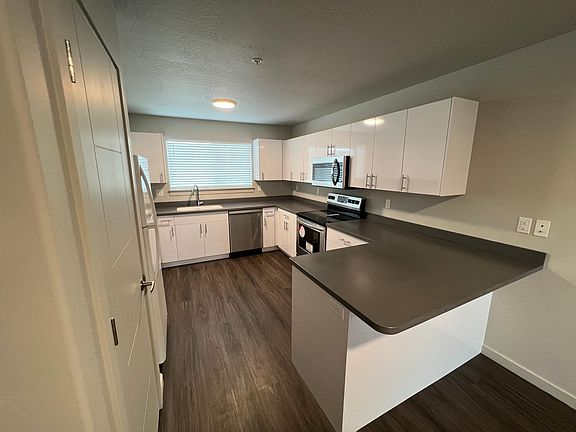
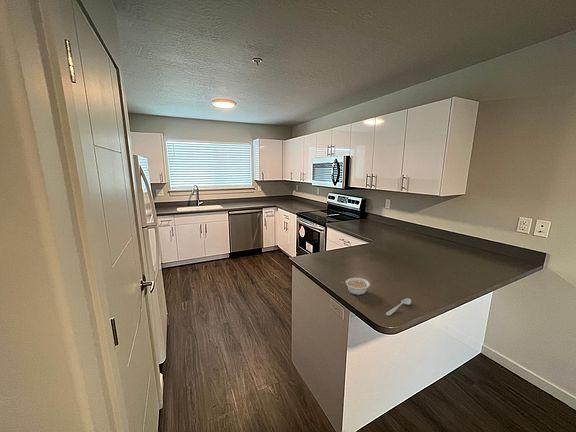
+ spoon [385,297,412,317]
+ legume [340,277,371,296]
